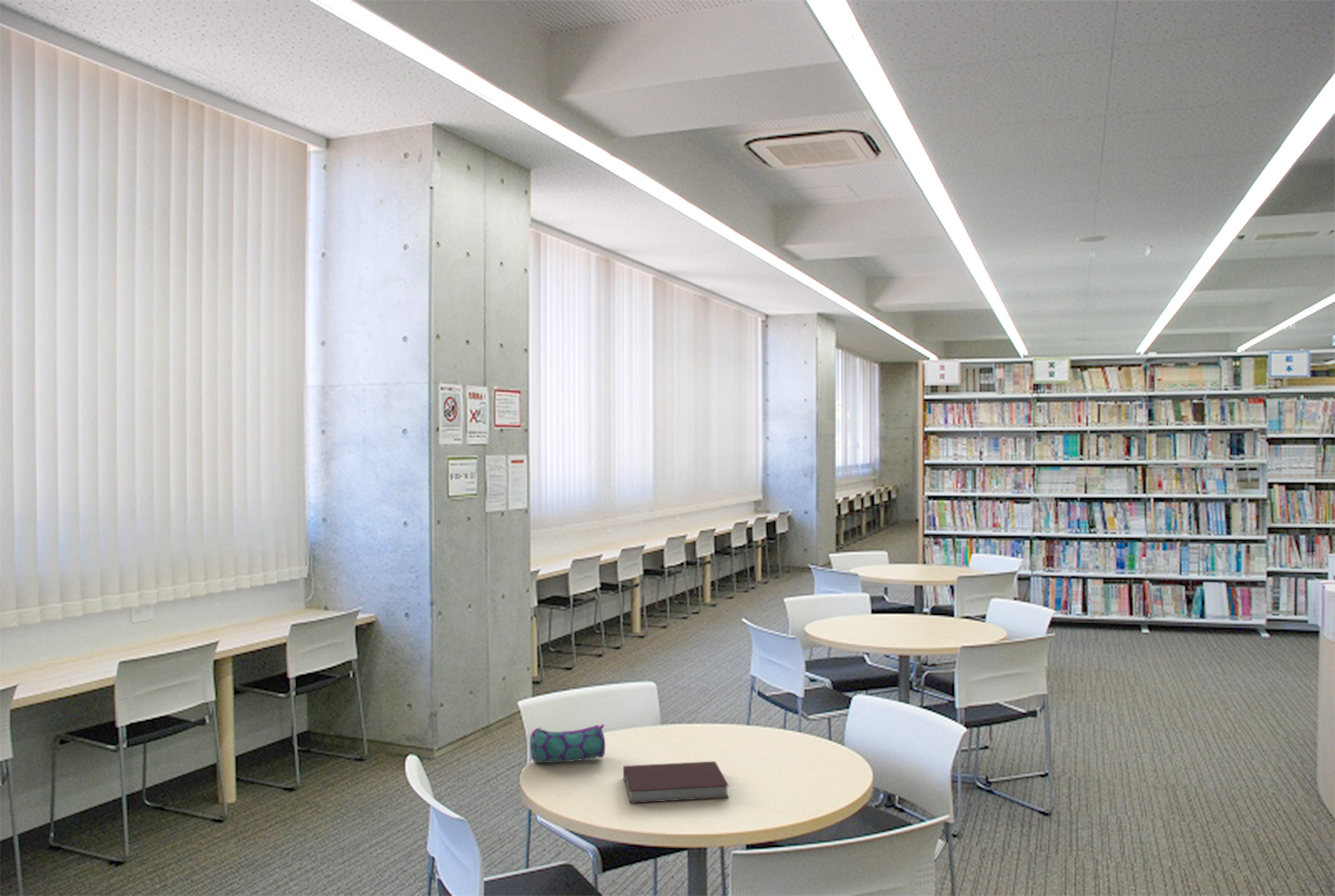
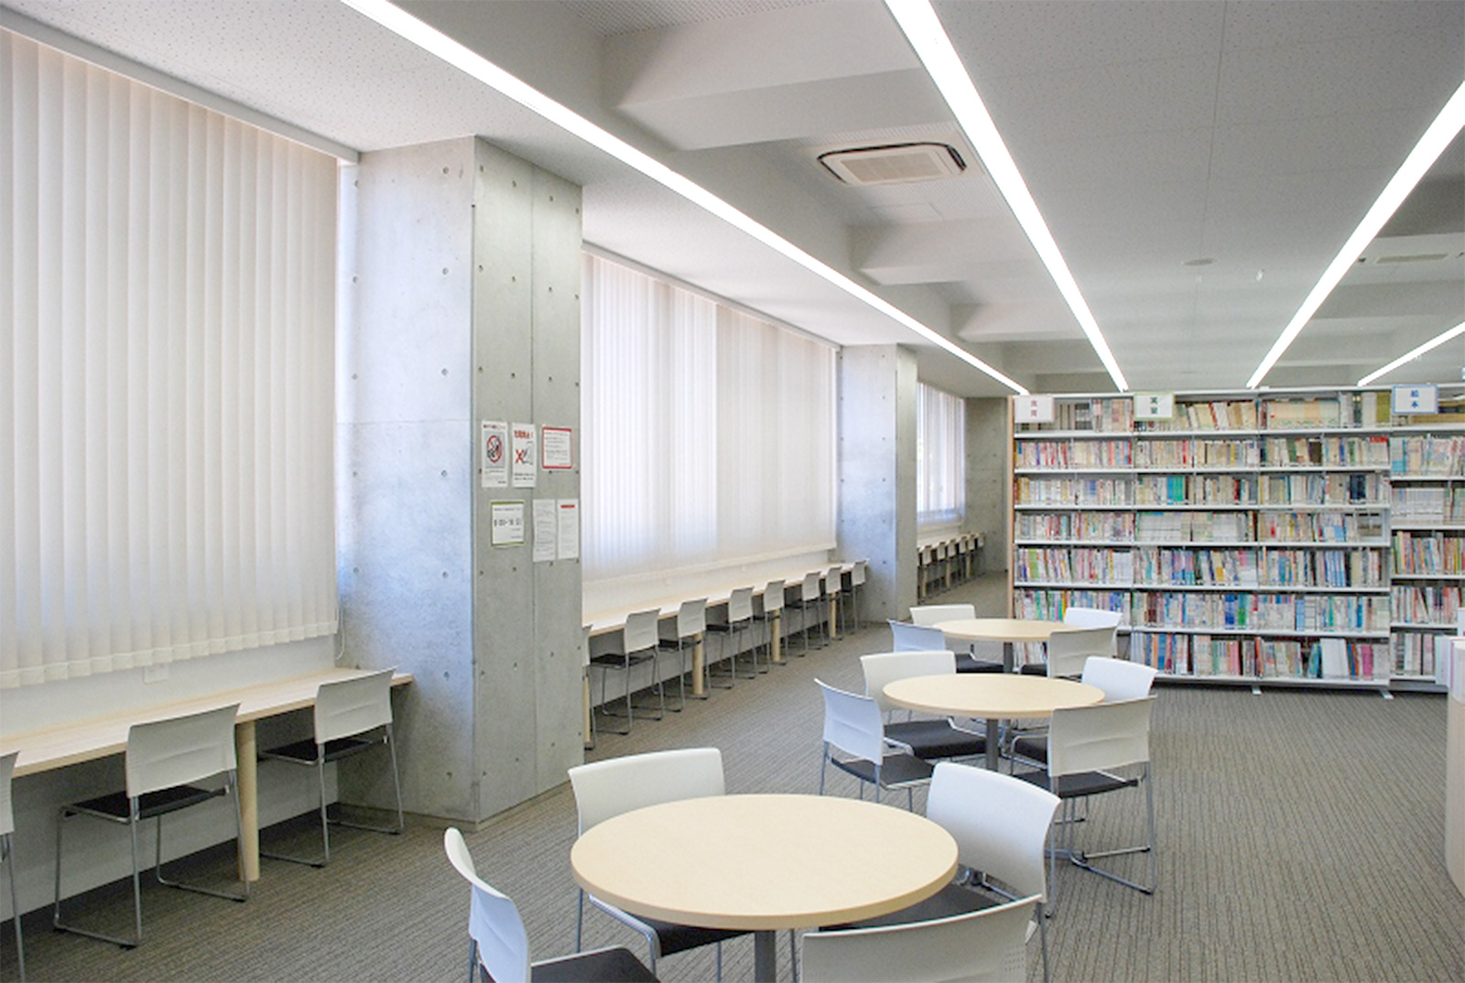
- pencil case [529,722,606,763]
- notebook [622,761,730,804]
